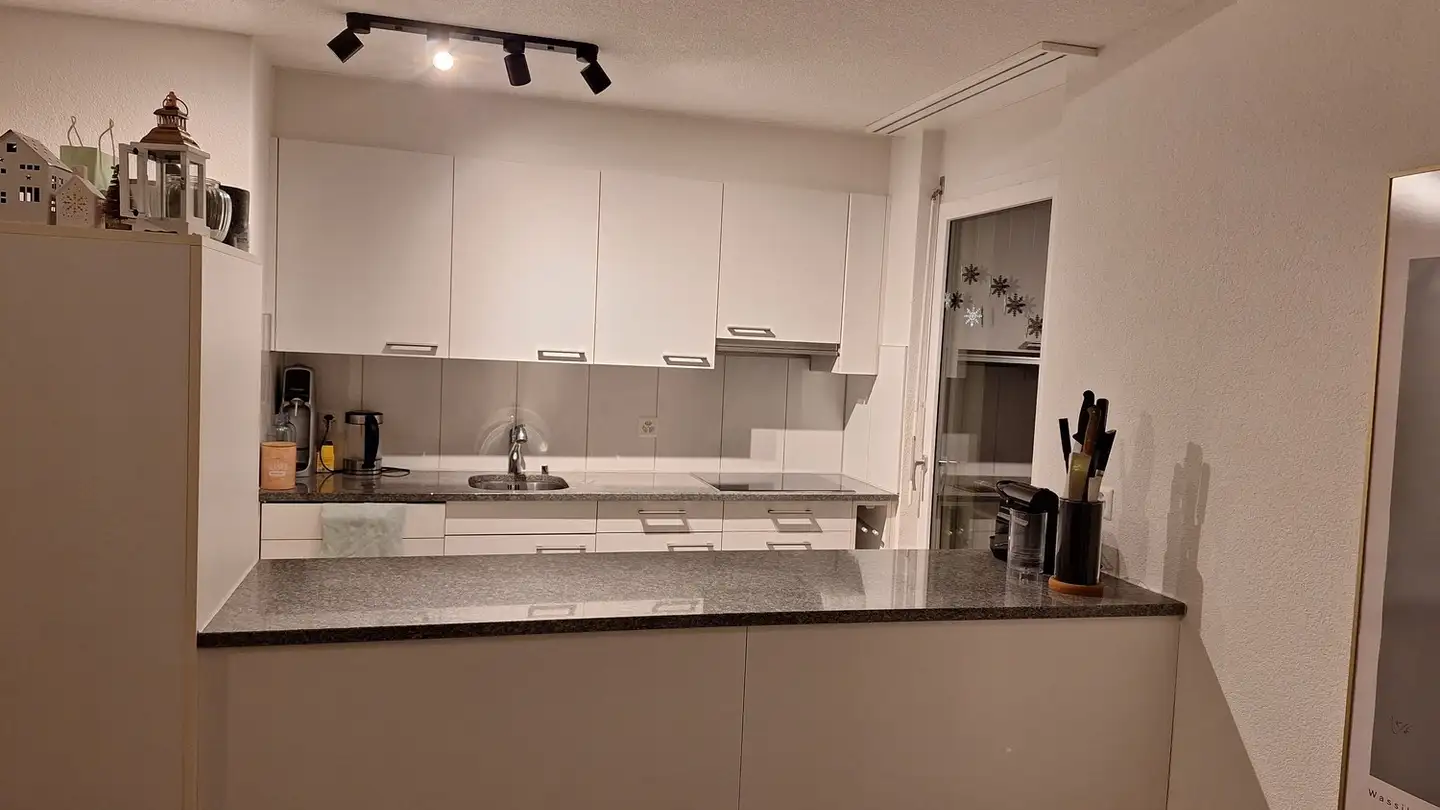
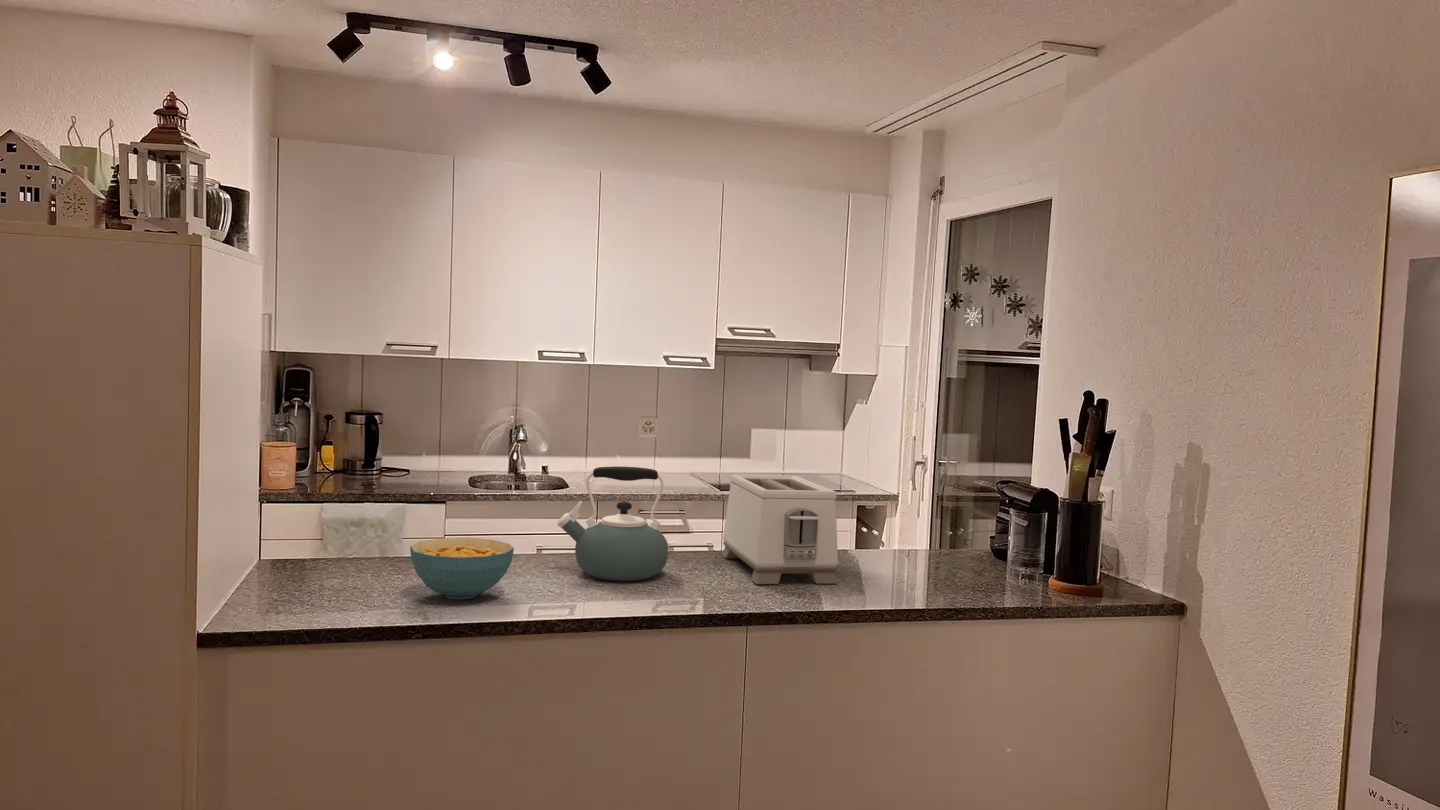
+ cereal bowl [409,537,515,600]
+ toaster [720,473,839,585]
+ kettle [556,466,669,582]
